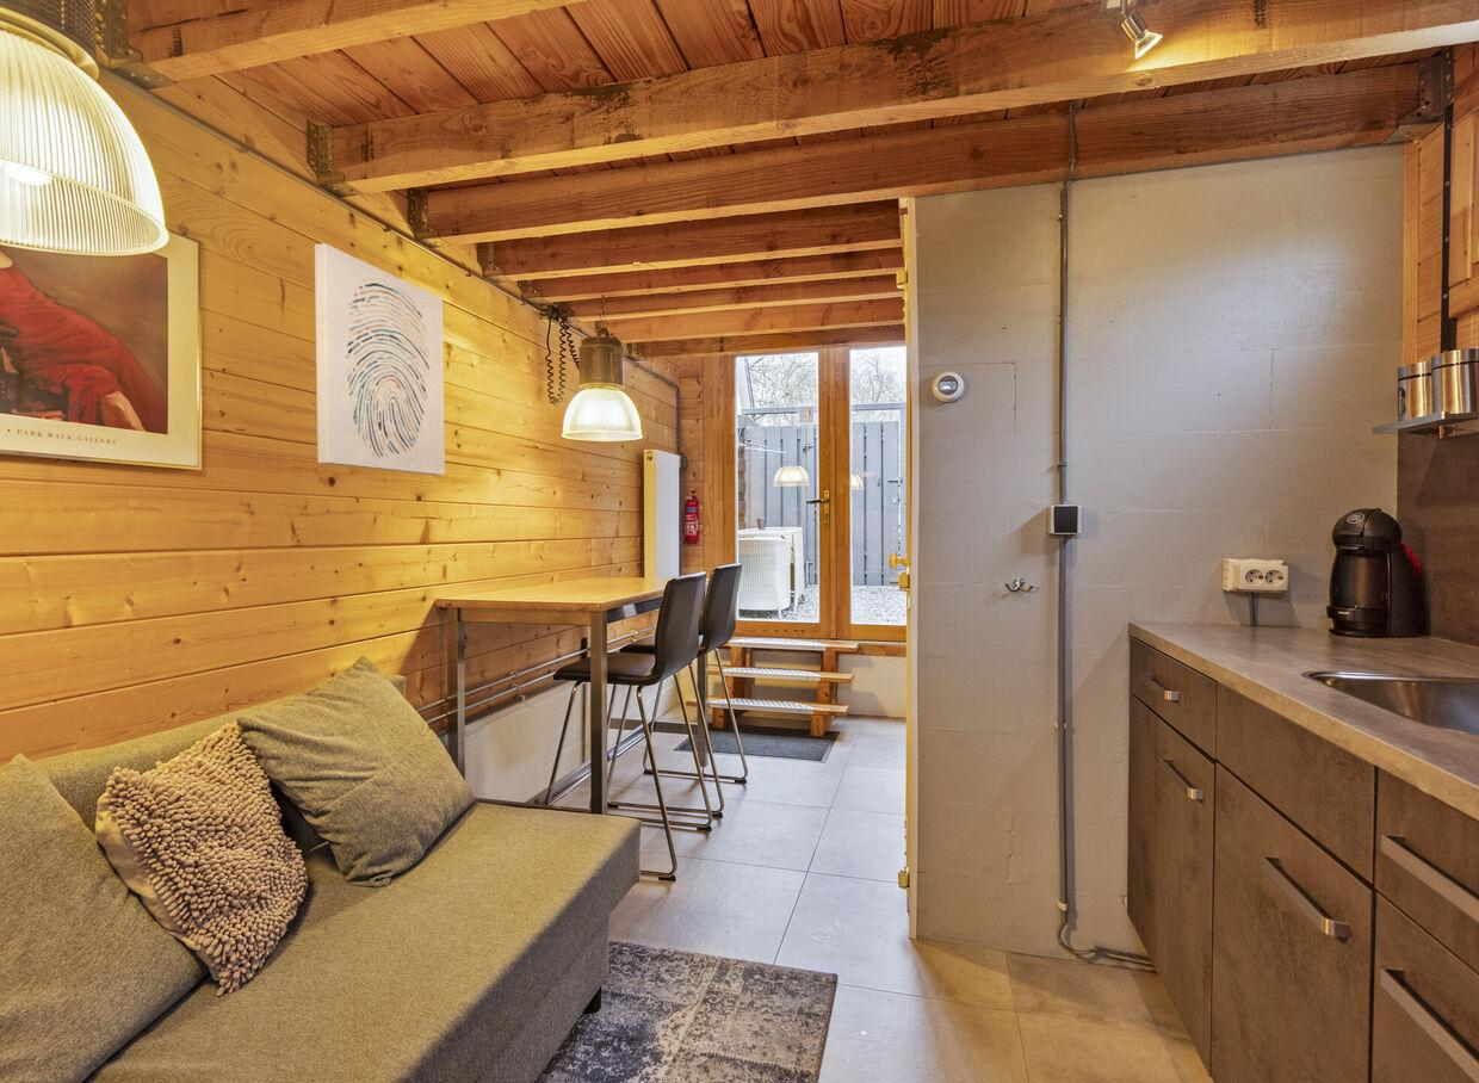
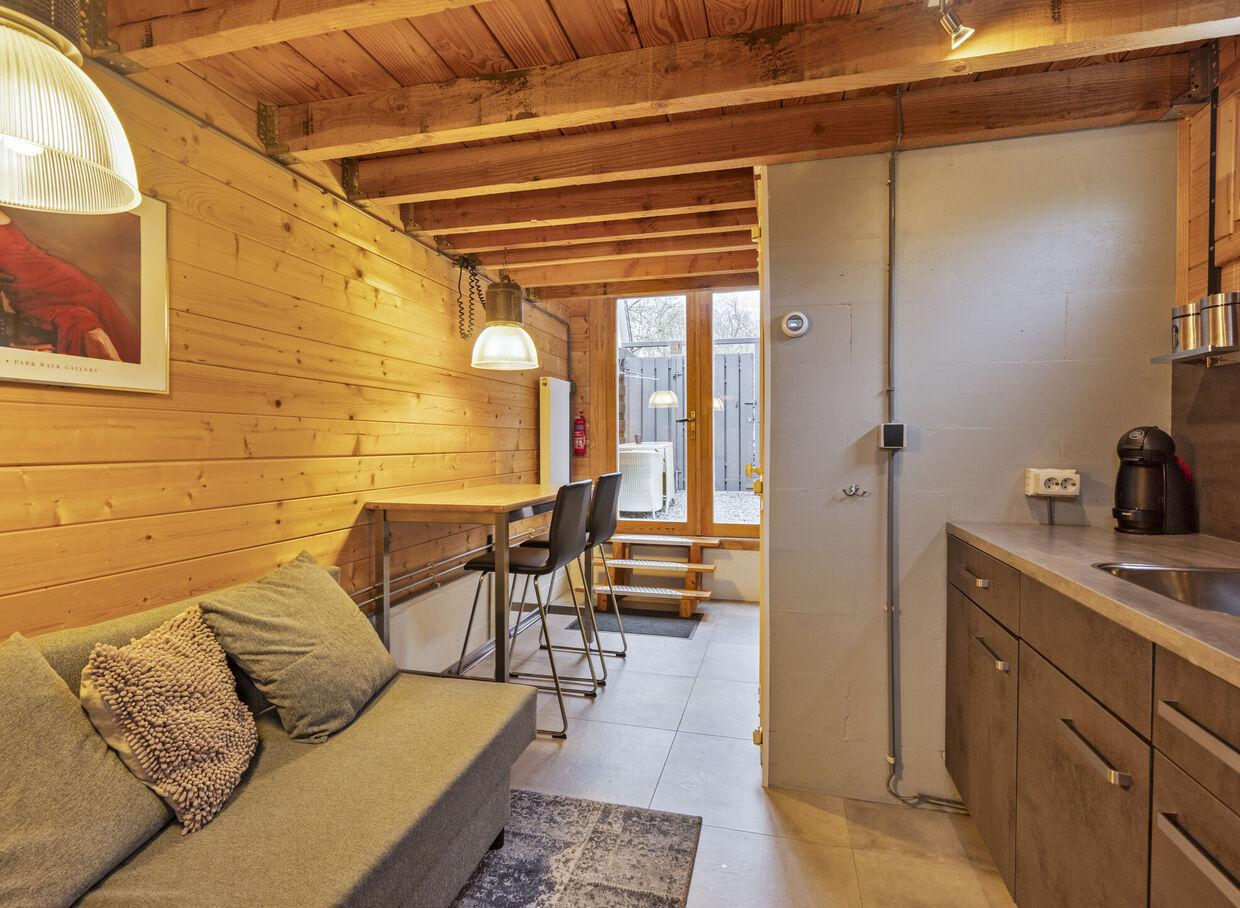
- wall art [314,242,446,476]
